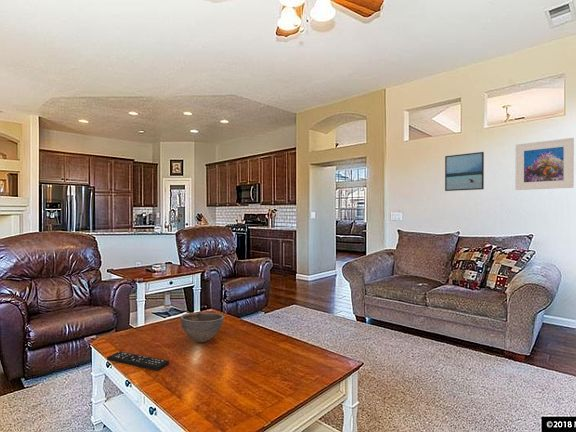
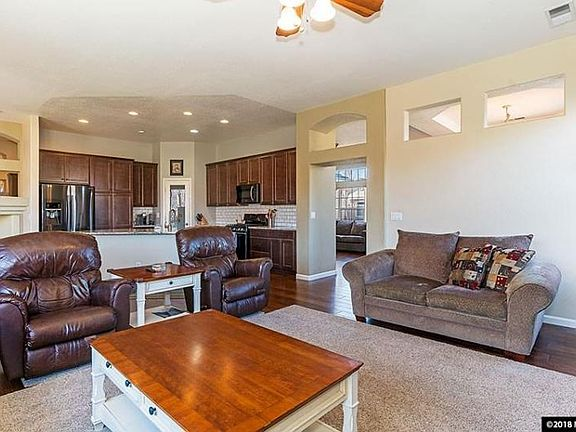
- remote control [106,351,170,371]
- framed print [514,137,575,191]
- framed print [444,151,485,192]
- bowl [180,311,225,343]
